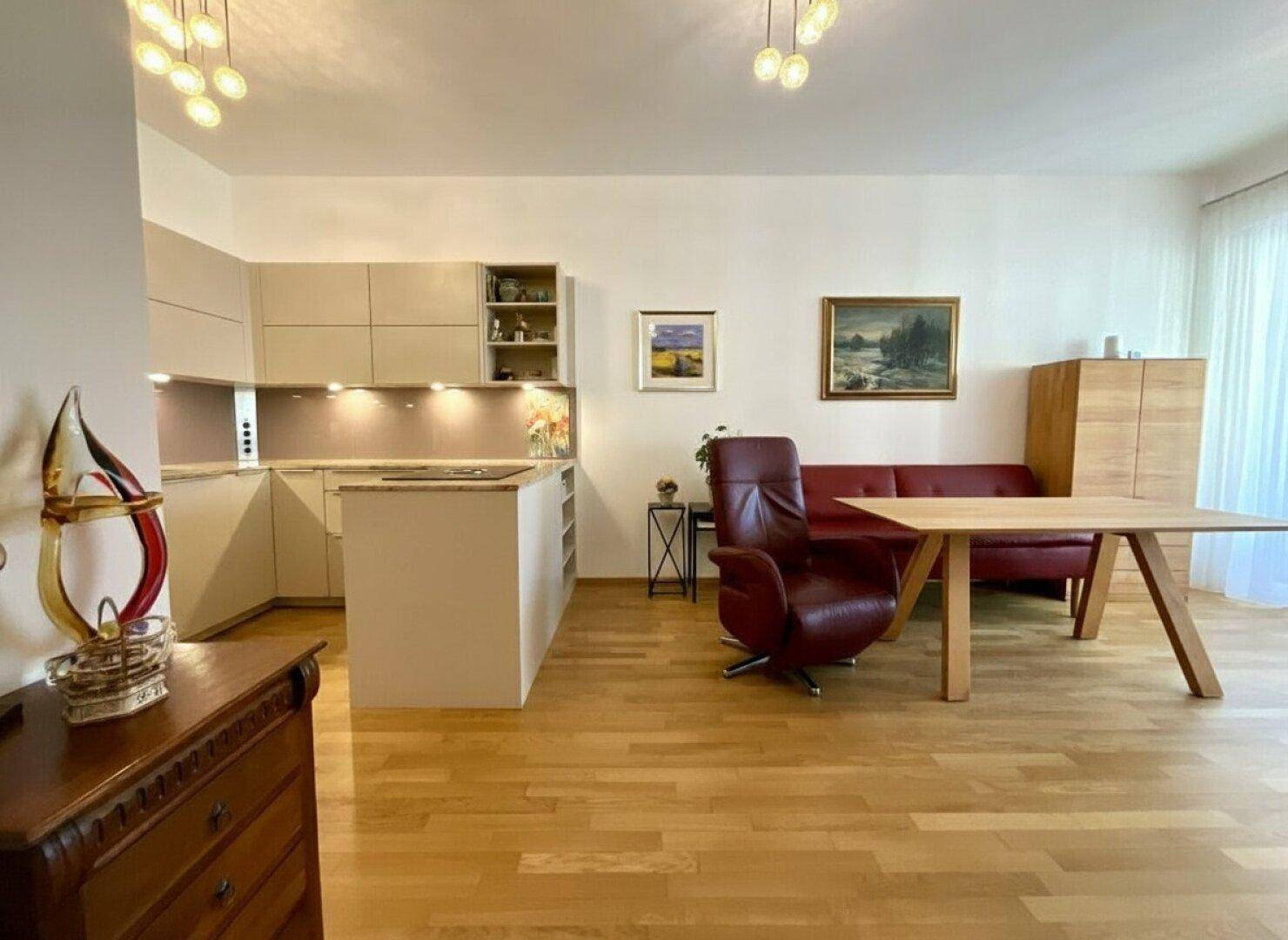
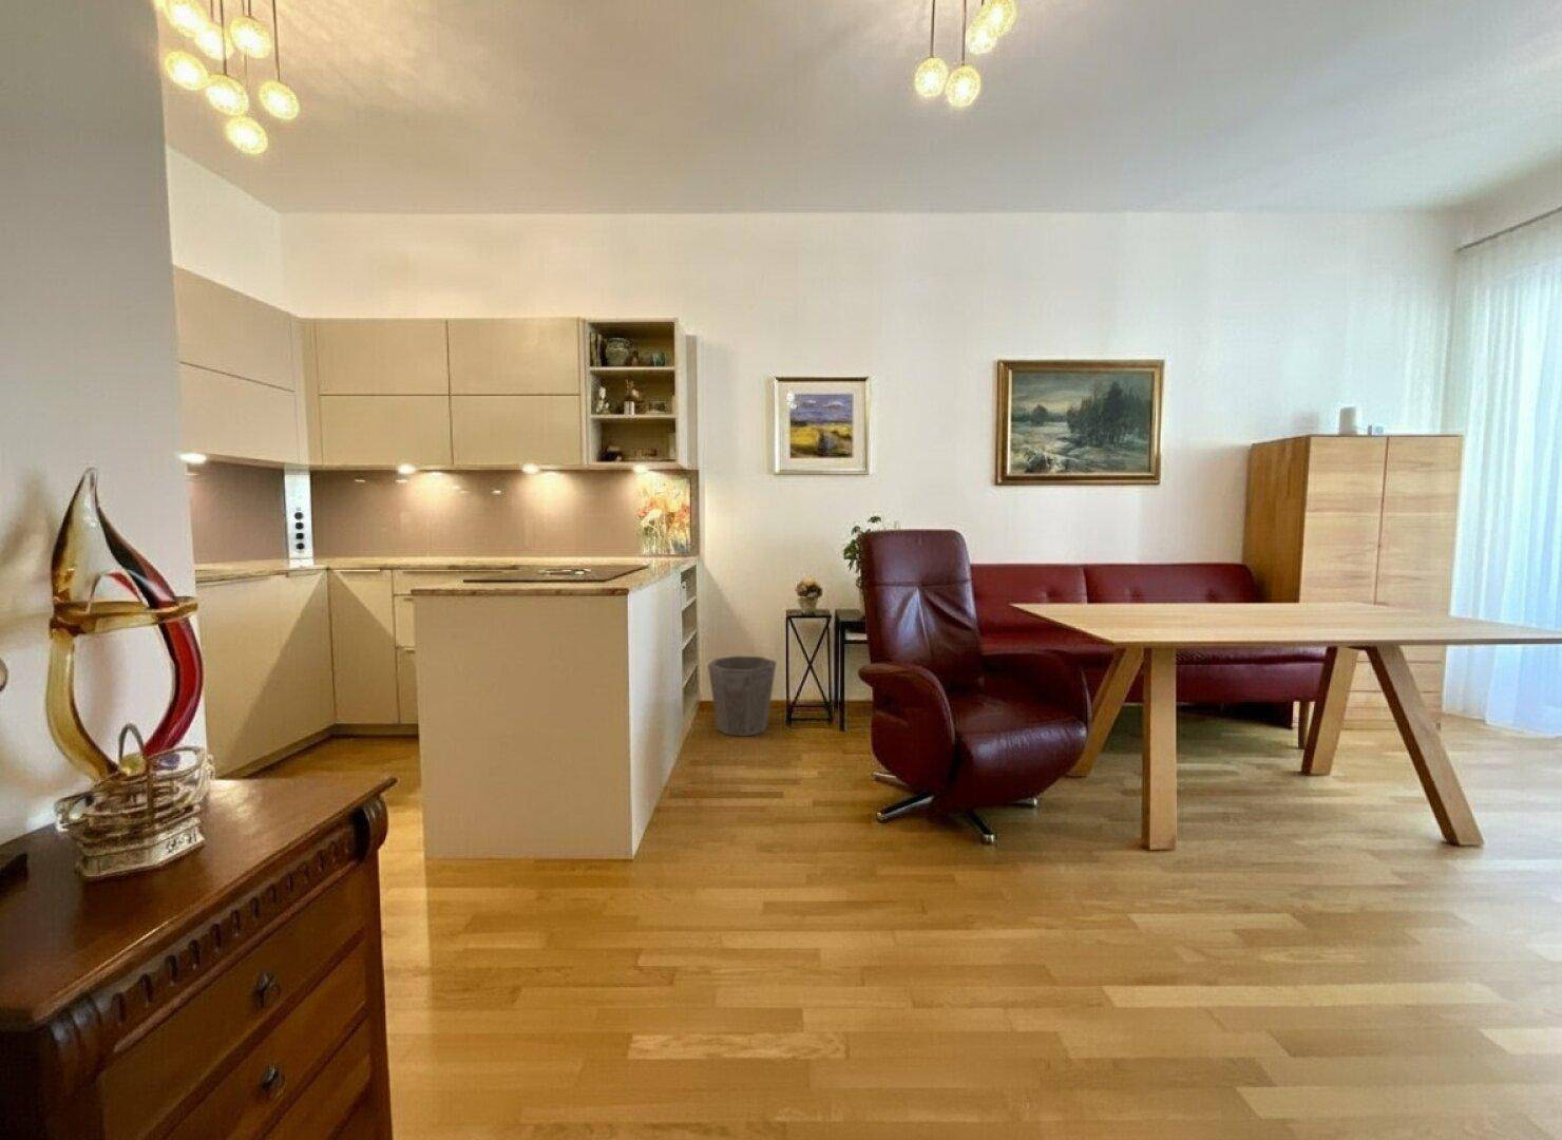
+ waste bin [707,655,777,737]
